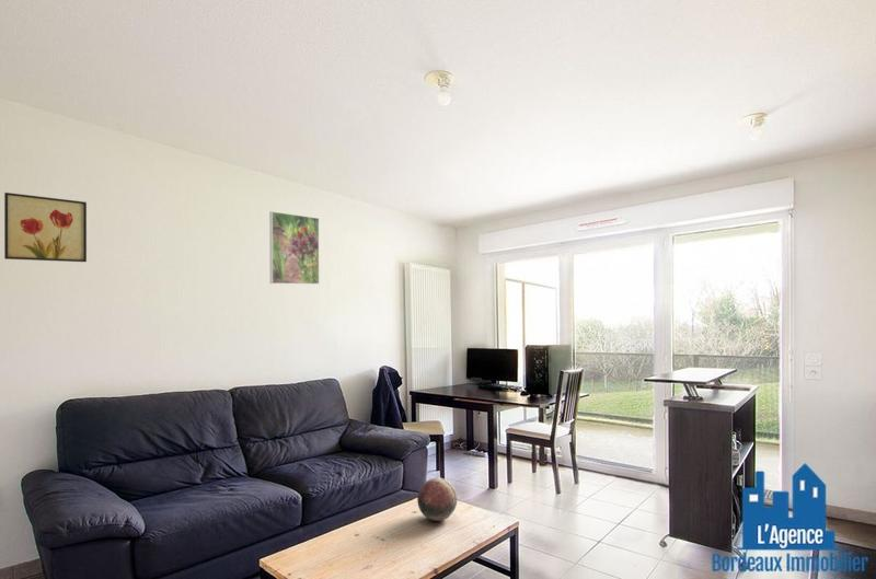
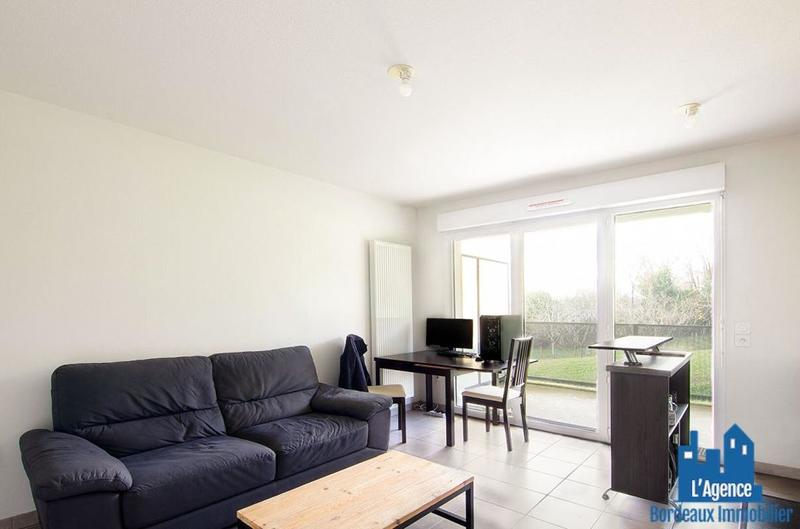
- decorative orb [416,476,458,522]
- wall art [3,192,88,263]
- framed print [268,210,321,286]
